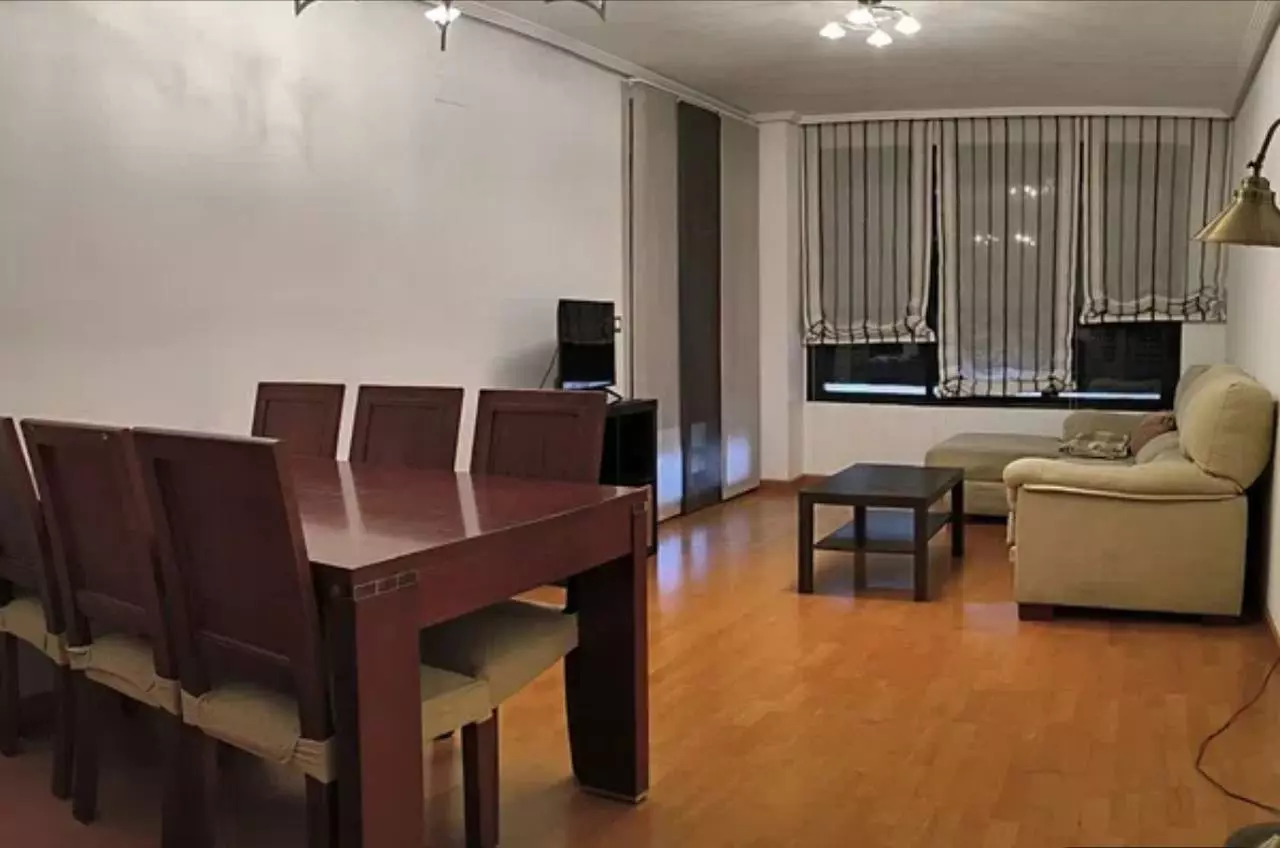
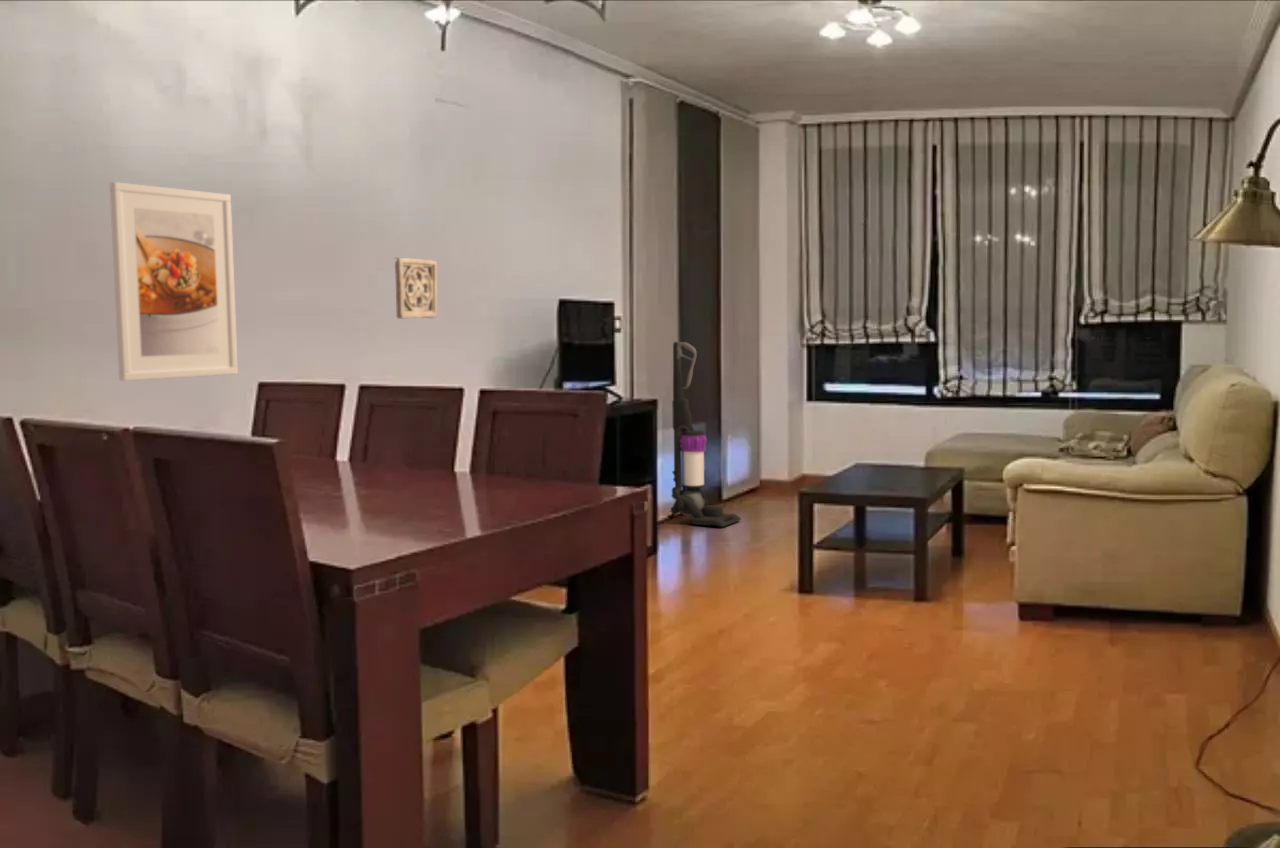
+ vacuum cleaner [666,341,742,528]
+ wall ornament [394,257,438,320]
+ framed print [109,181,239,382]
